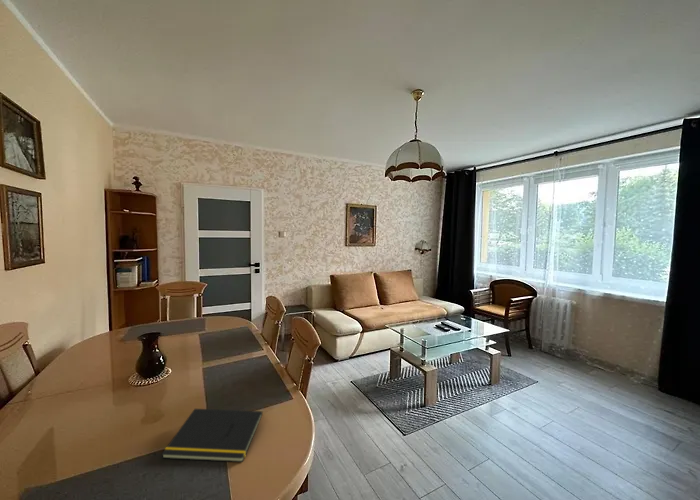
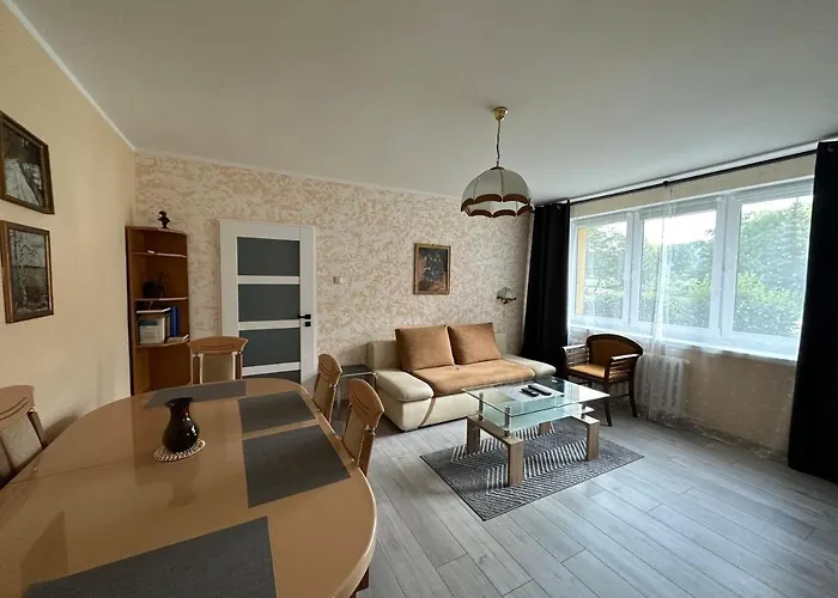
- notepad [160,408,264,463]
